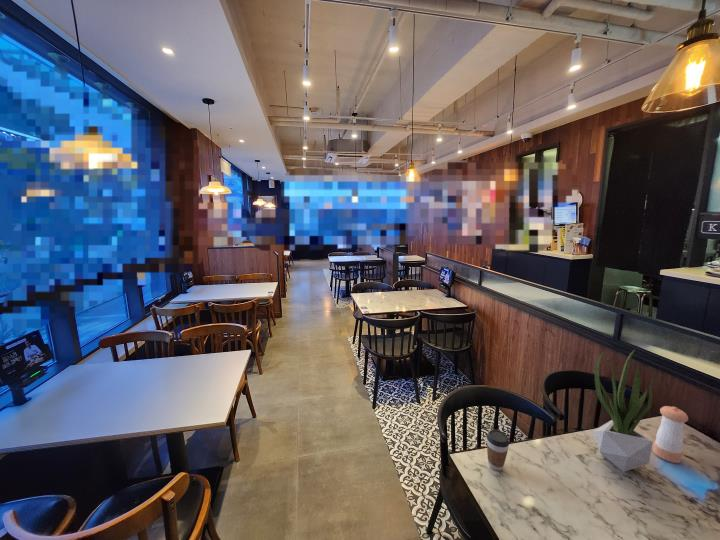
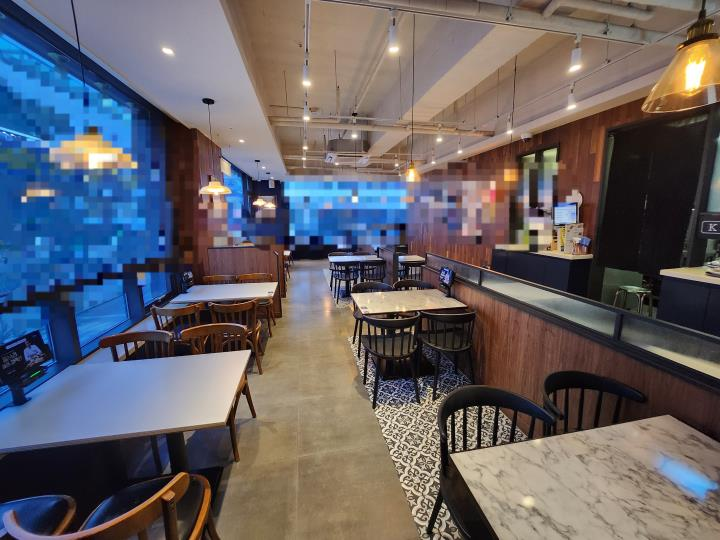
- potted plant [593,349,659,473]
- pepper shaker [652,405,689,464]
- coffee cup [486,429,510,471]
